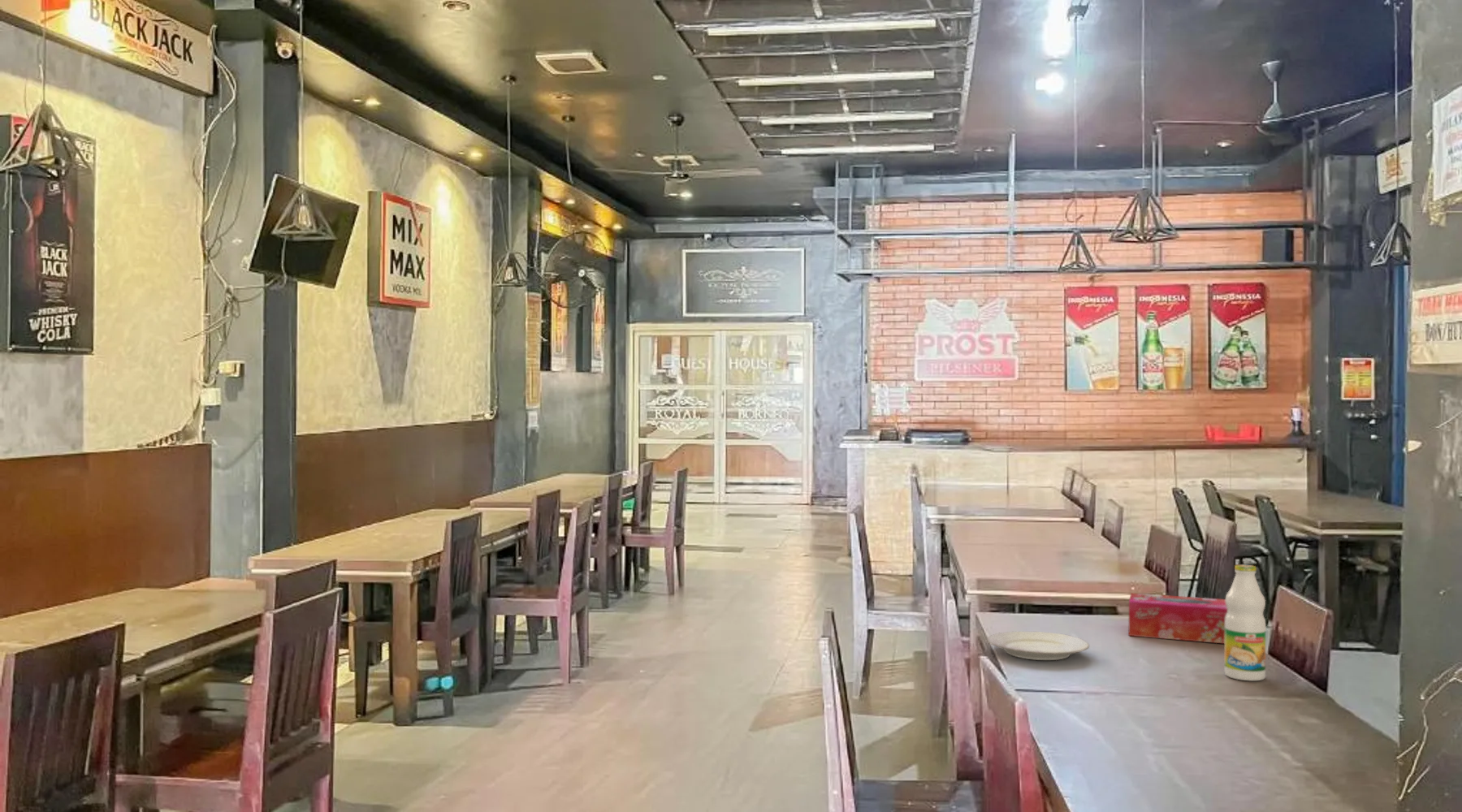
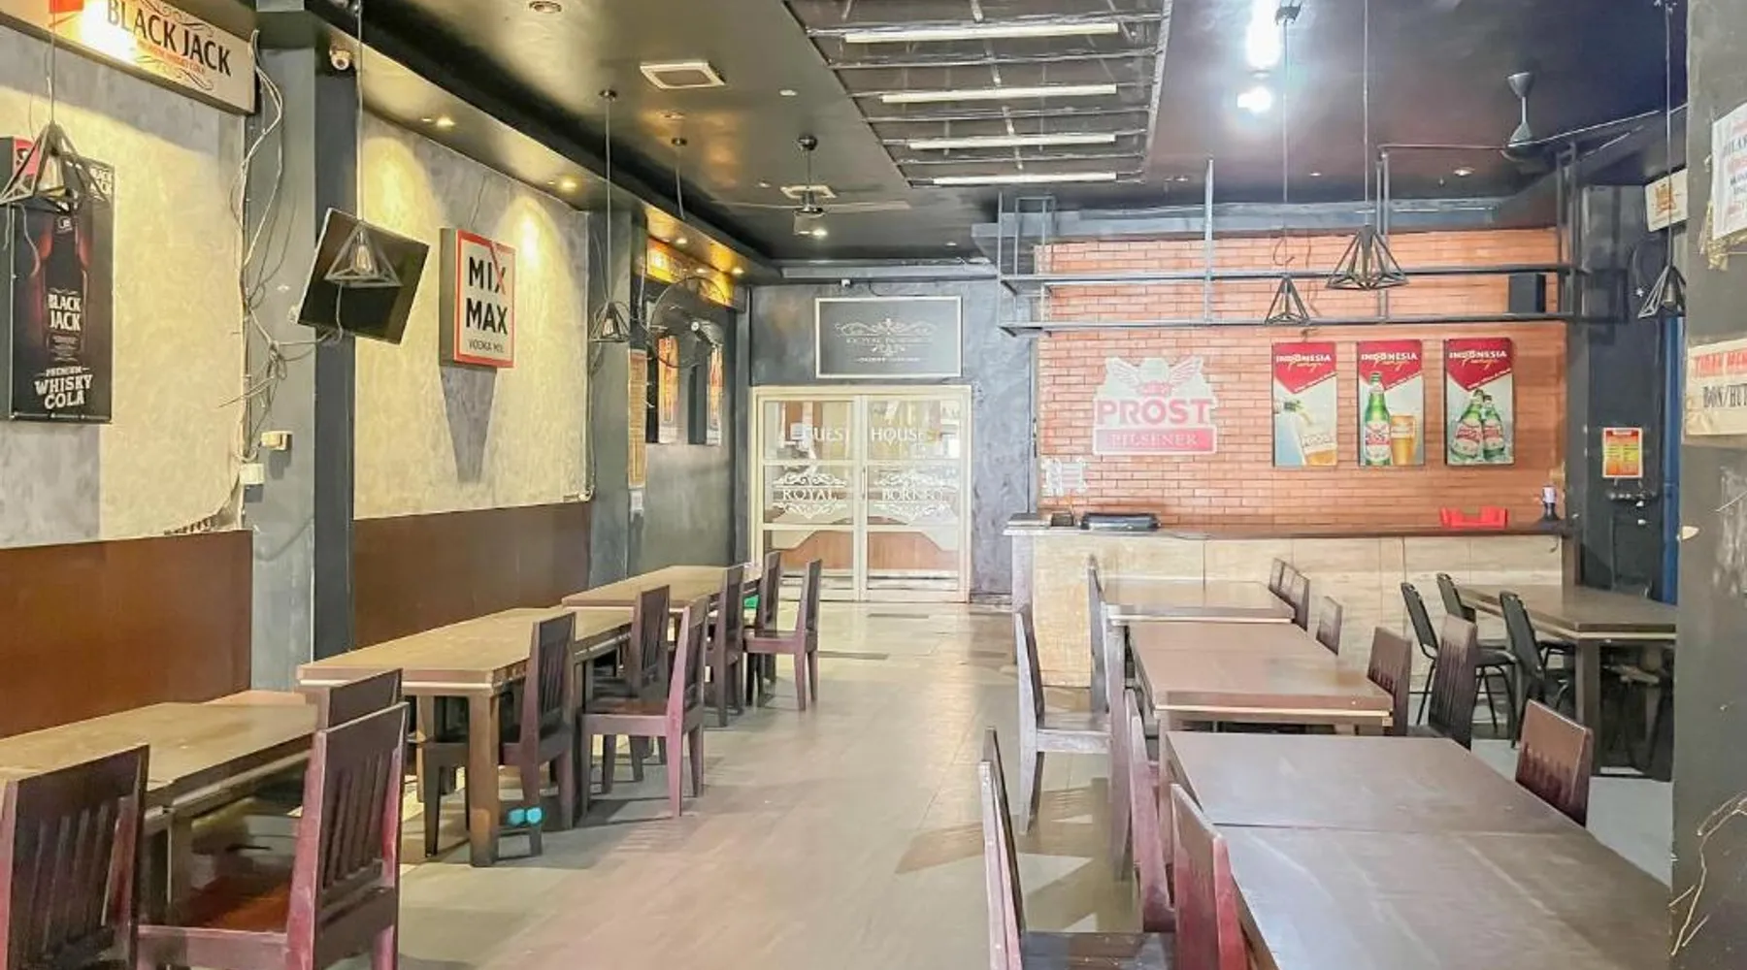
- plate [986,631,1090,661]
- bottle [1223,564,1267,681]
- tissue box [1128,592,1227,644]
